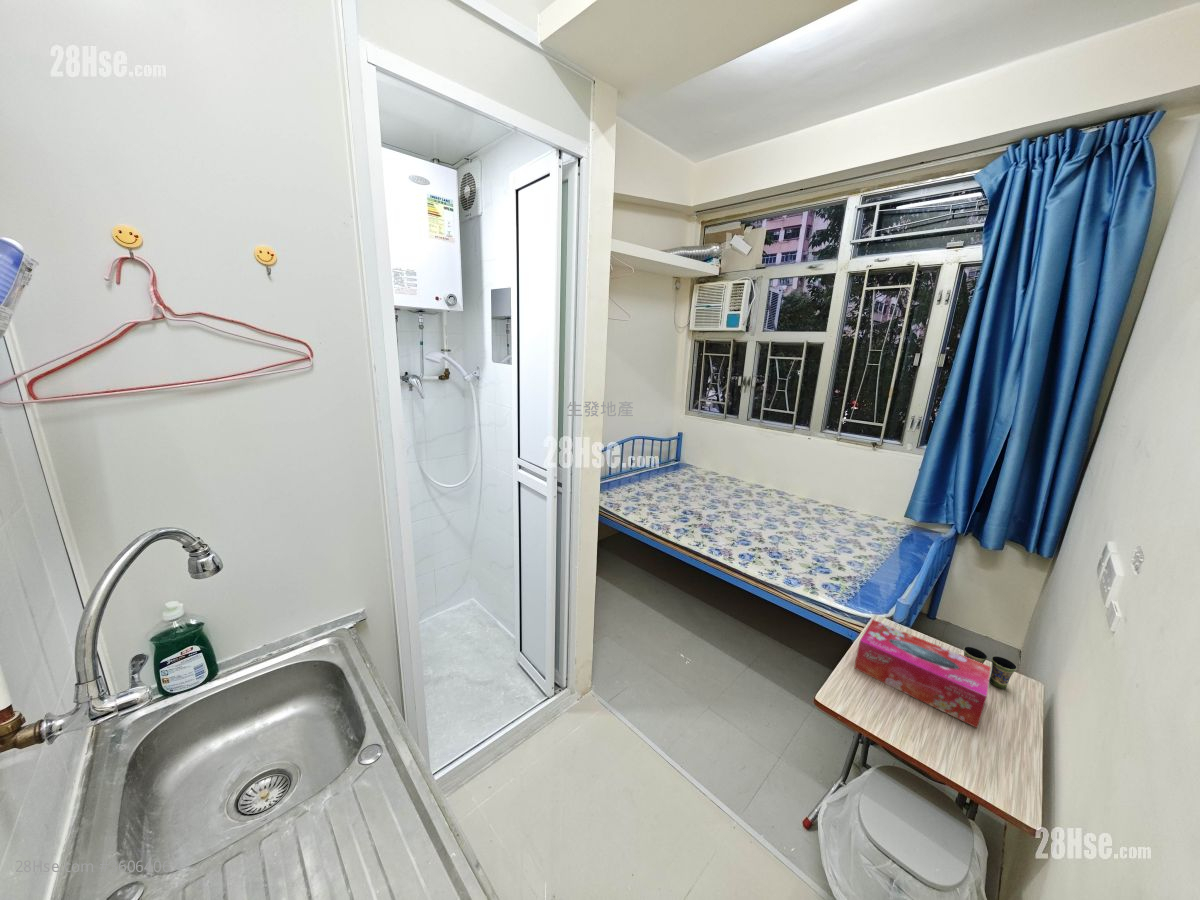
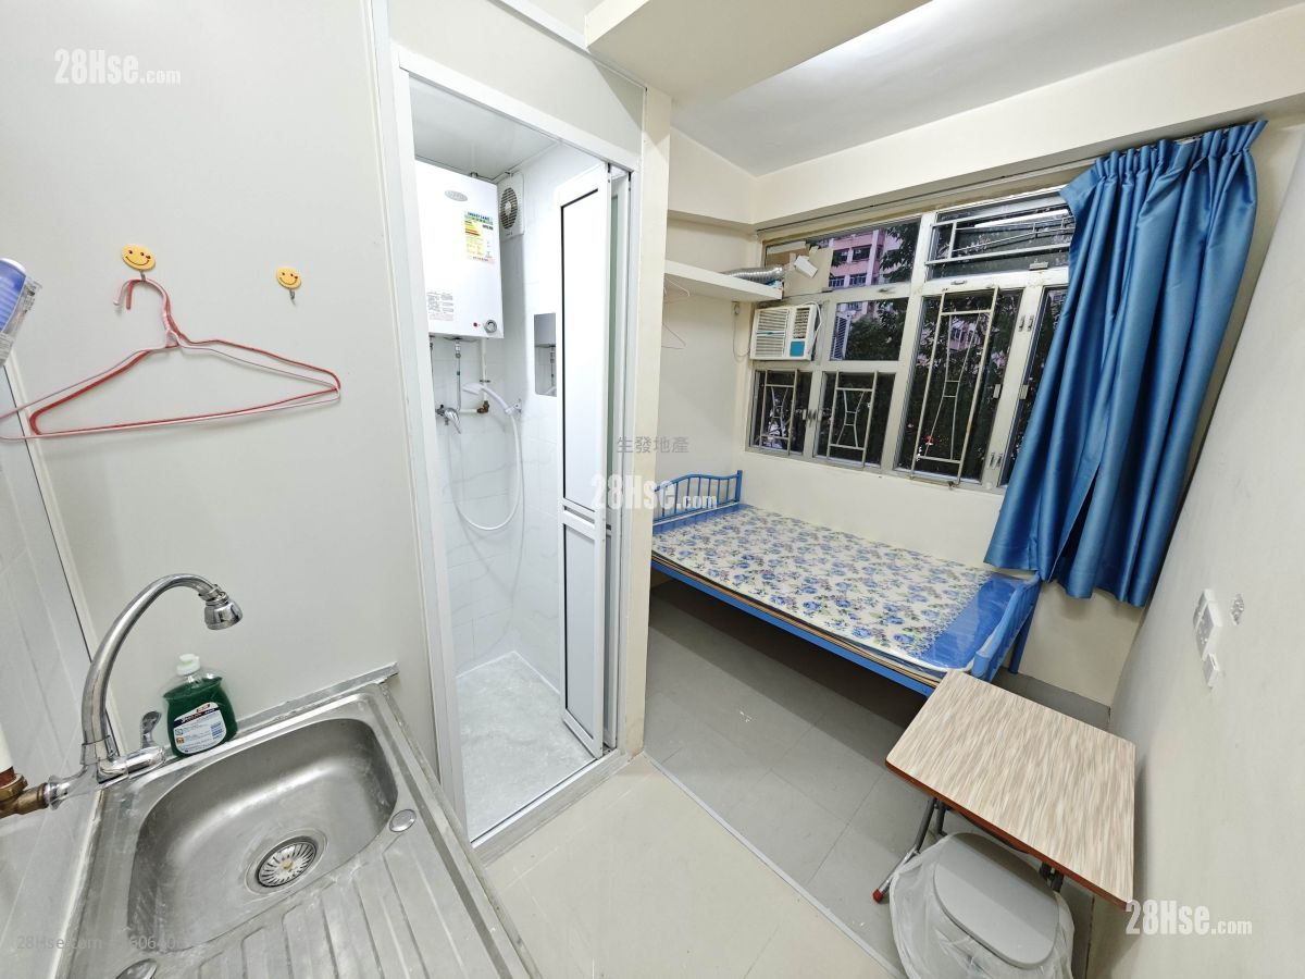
- tissue box [853,619,992,729]
- cup [963,646,1018,690]
